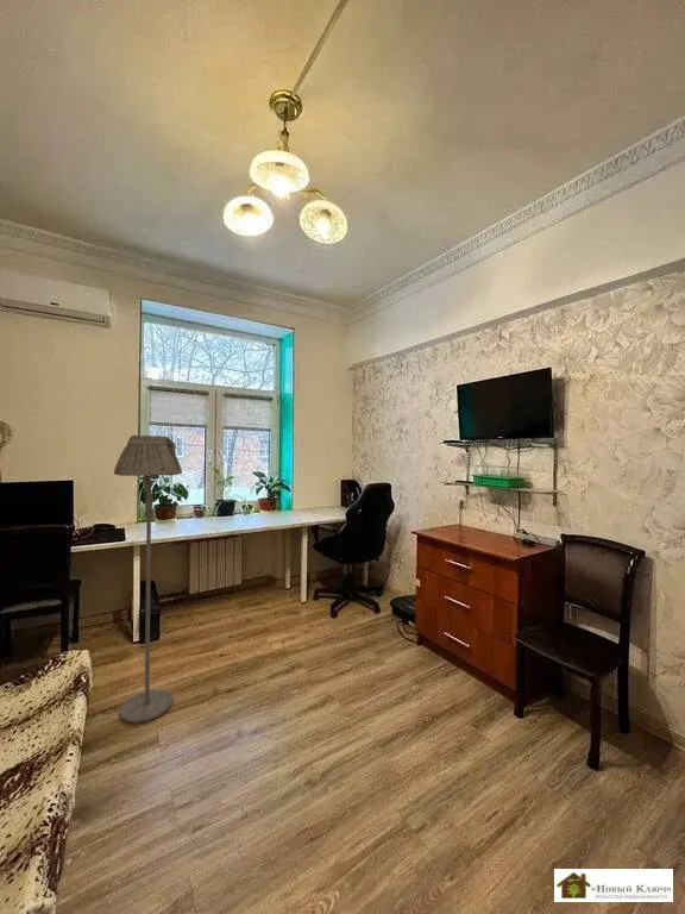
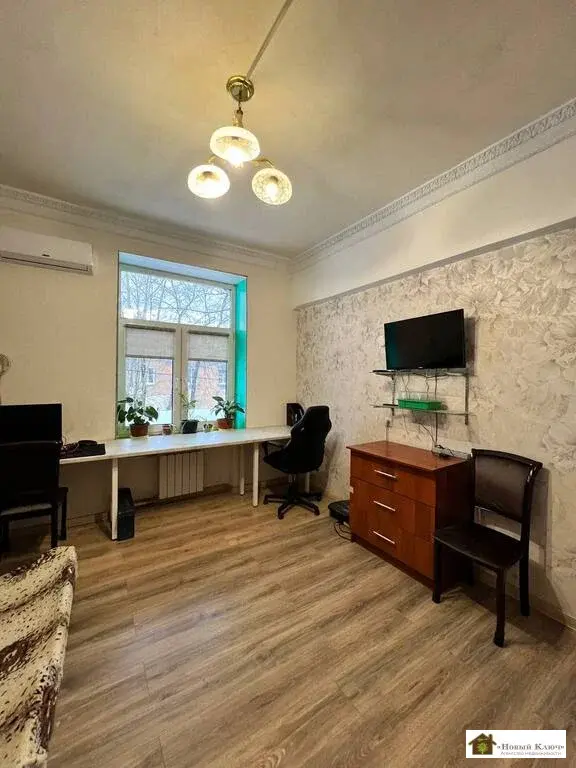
- floor lamp [113,434,183,725]
